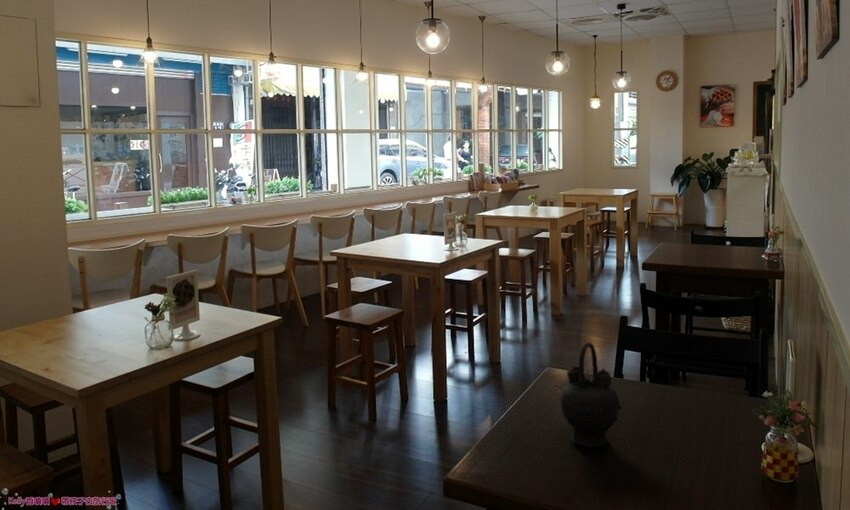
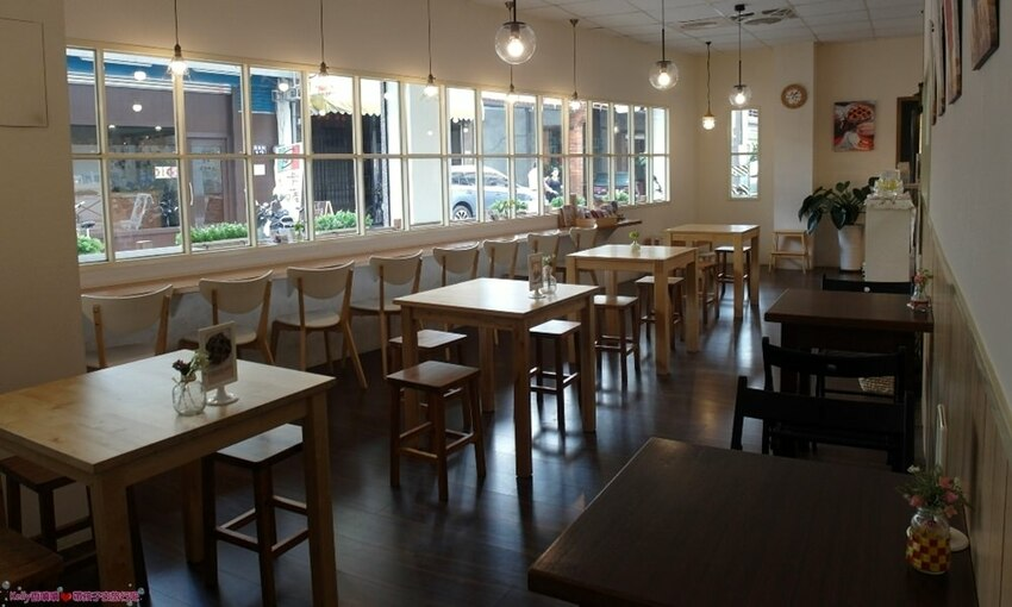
- teapot [559,341,623,447]
